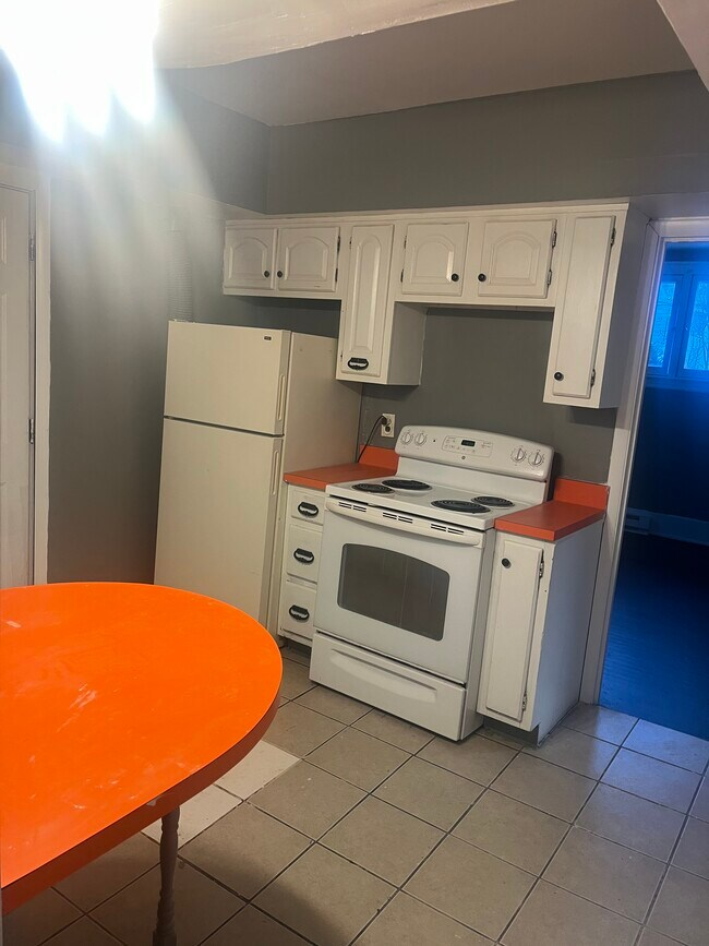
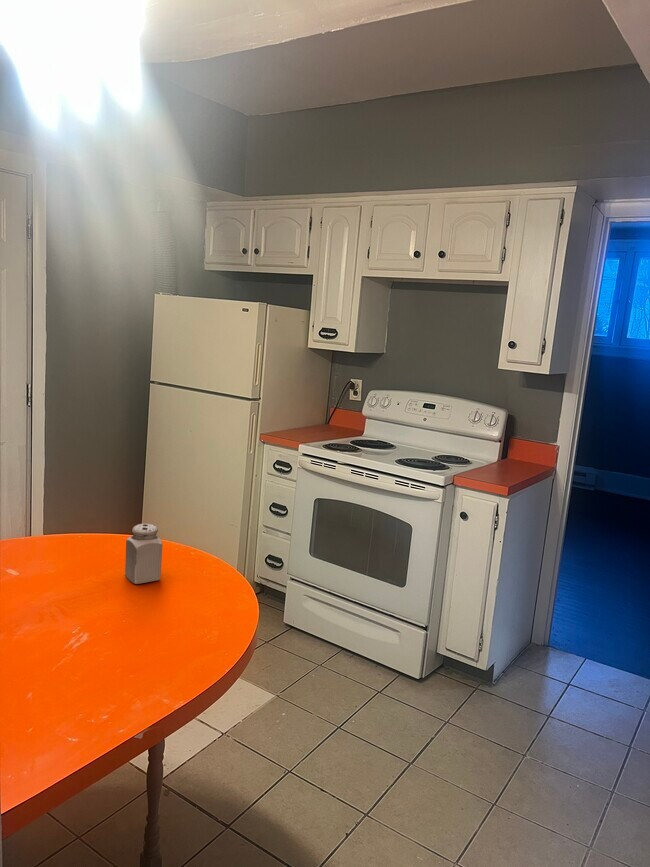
+ salt shaker [124,523,163,585]
